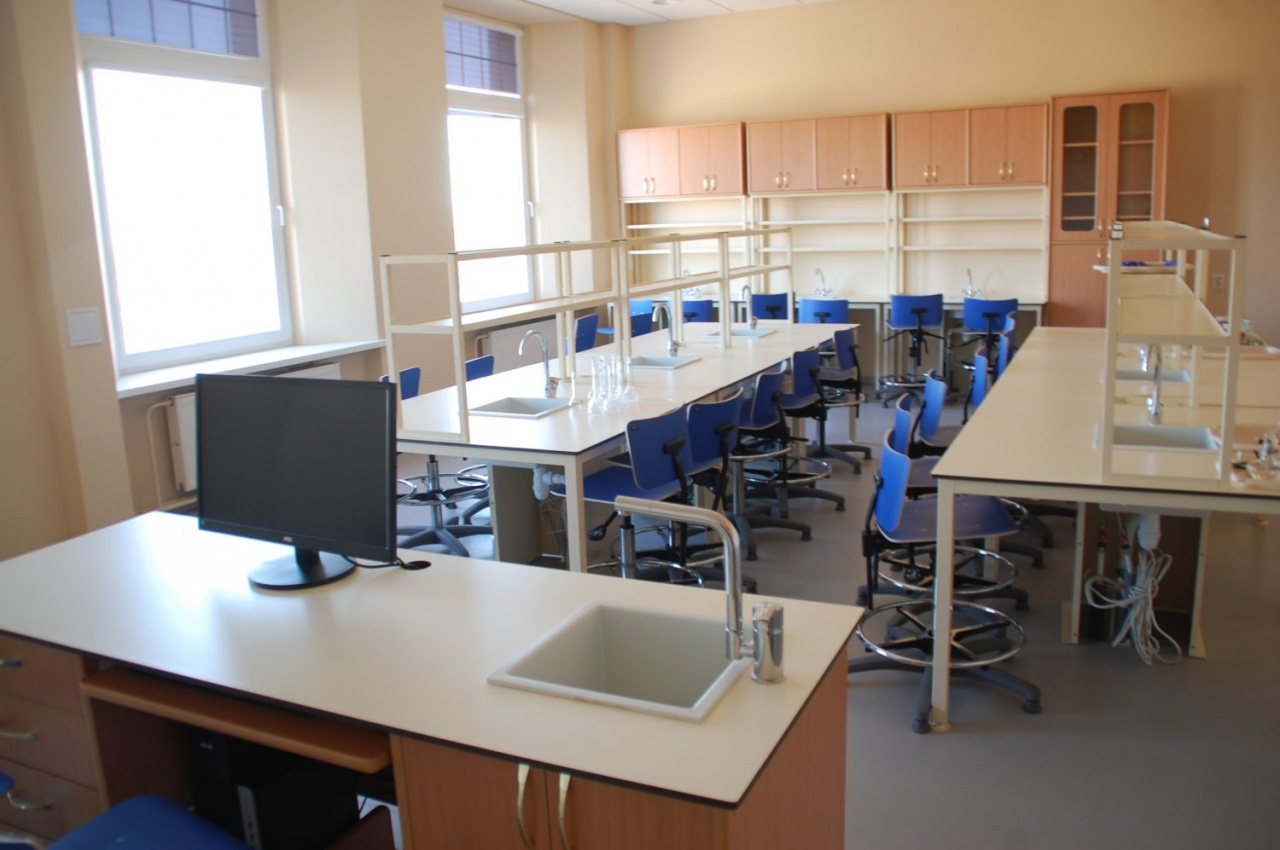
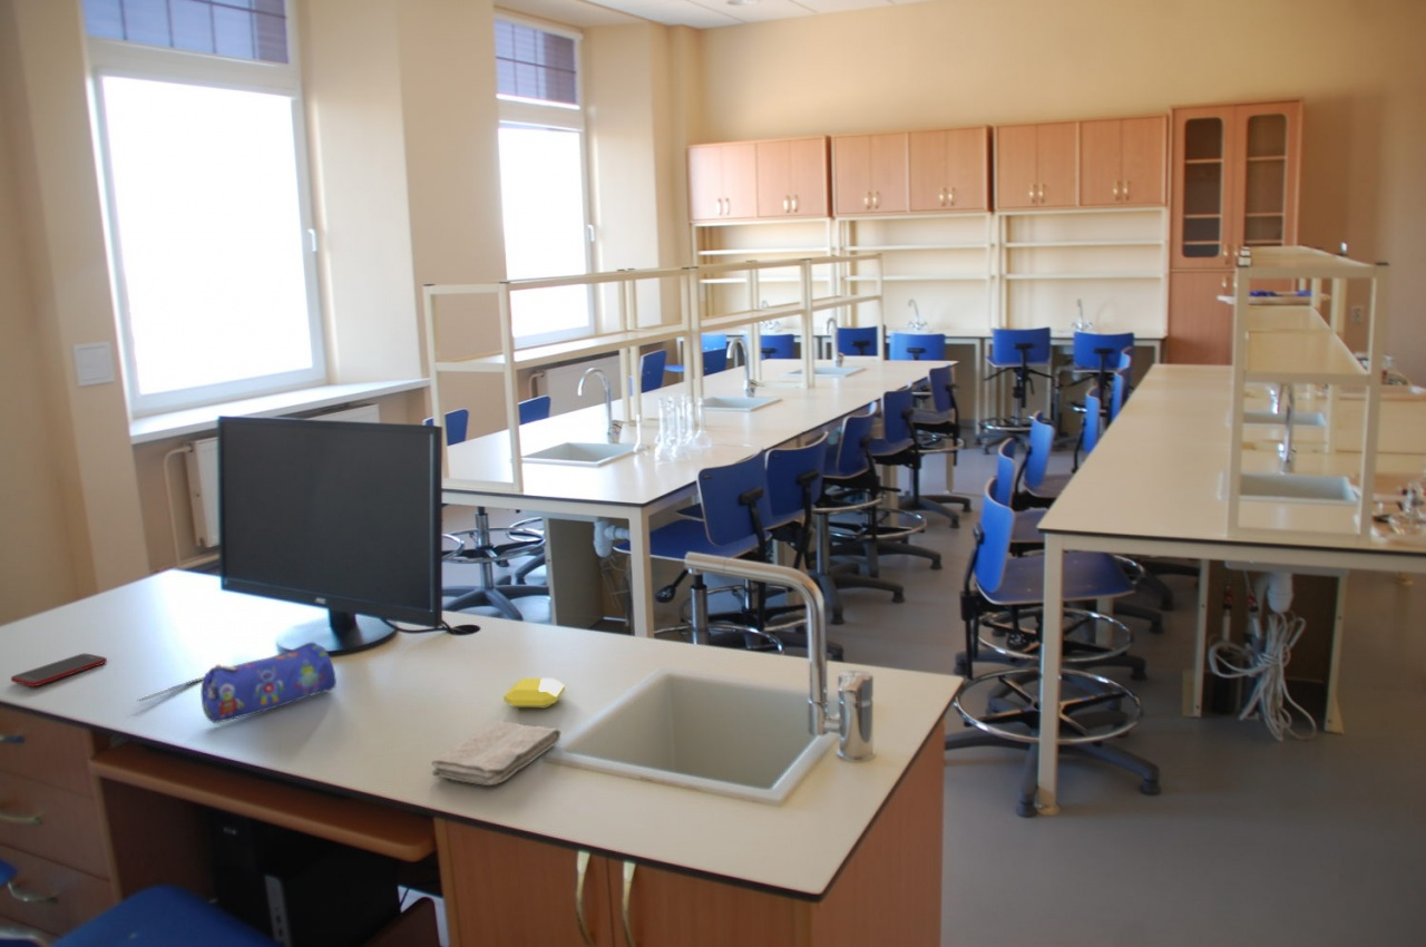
+ soap bar [502,677,566,709]
+ pen [135,675,205,703]
+ washcloth [430,720,561,787]
+ pencil case [199,641,338,724]
+ cell phone [10,653,108,687]
